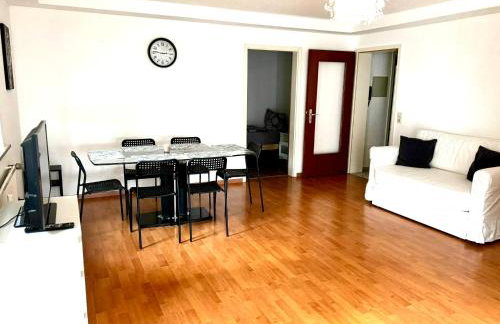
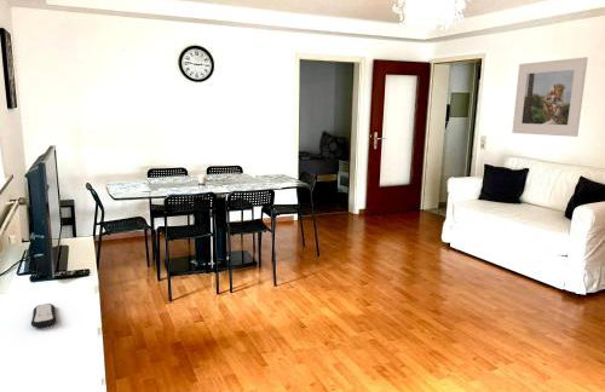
+ remote control [30,302,57,328]
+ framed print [511,56,589,138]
